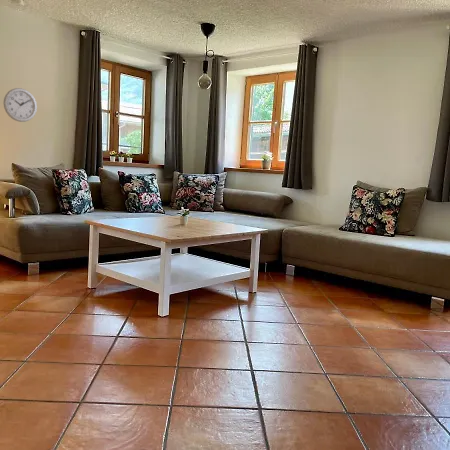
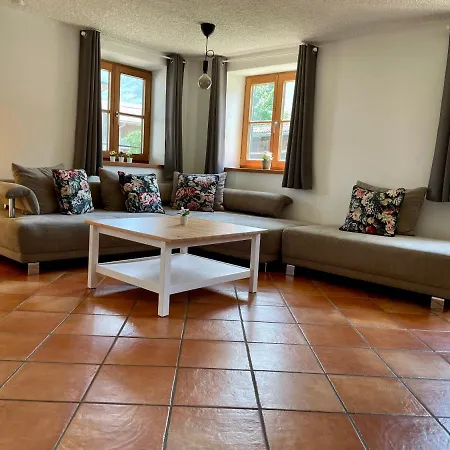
- wall clock [3,87,38,123]
